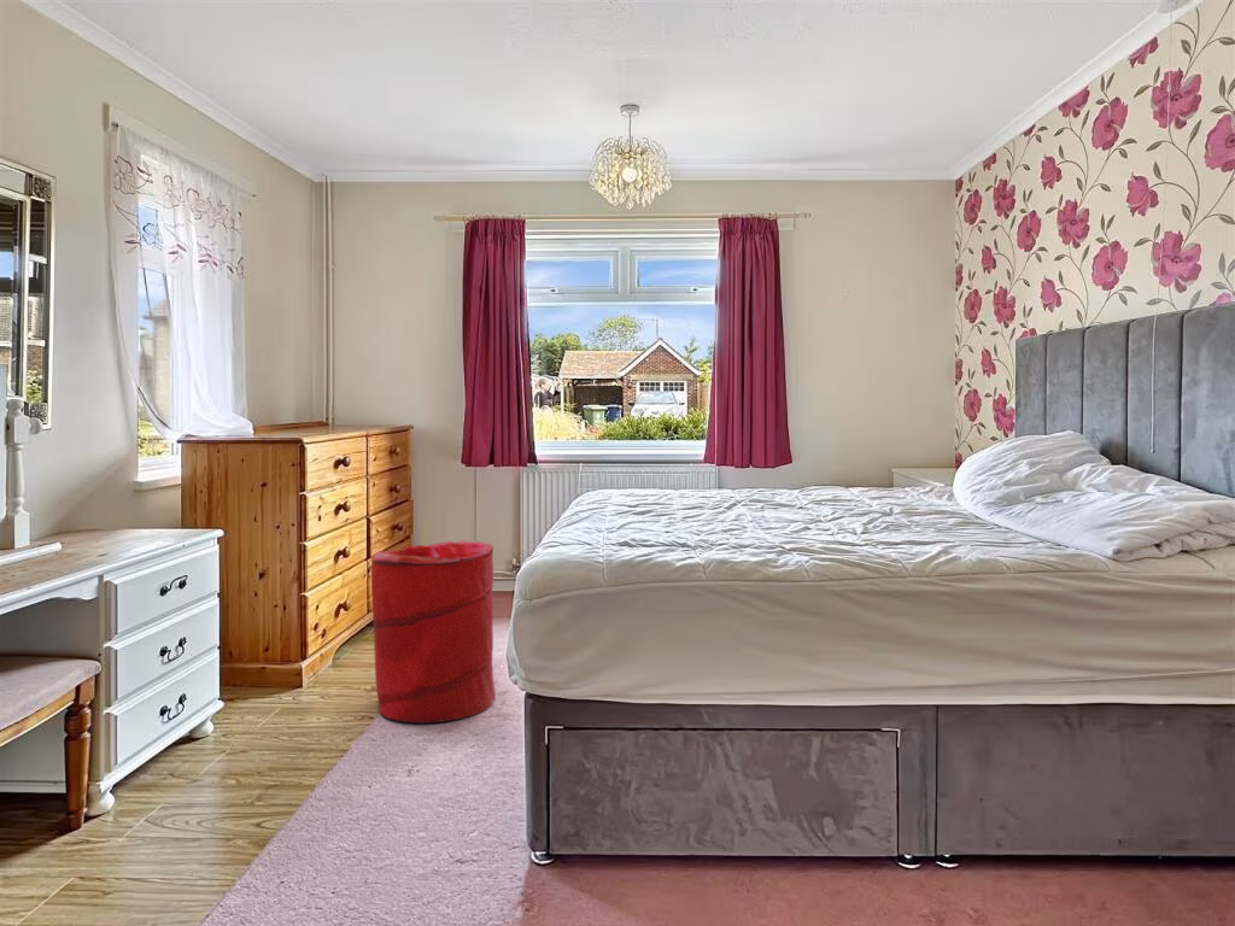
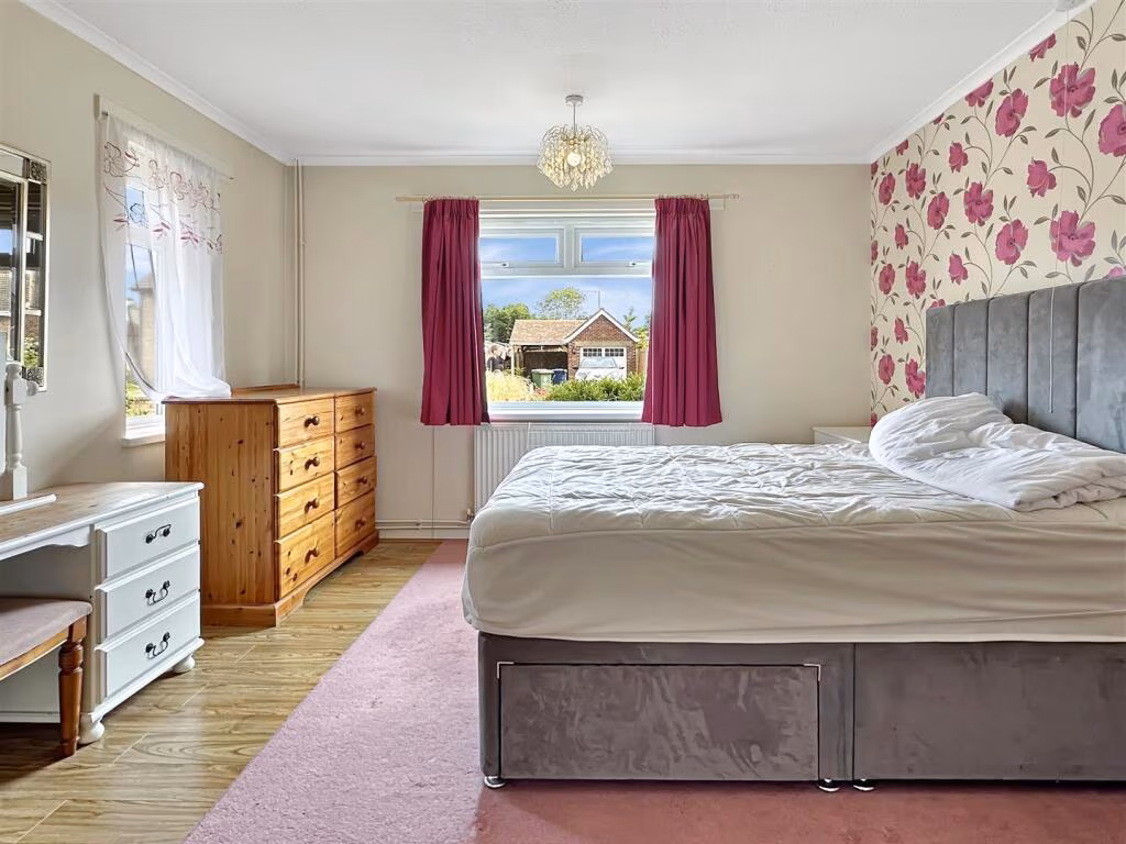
- laundry hamper [370,539,497,725]
